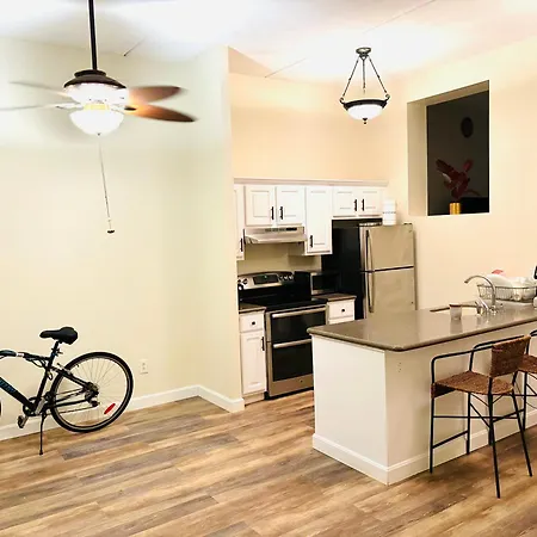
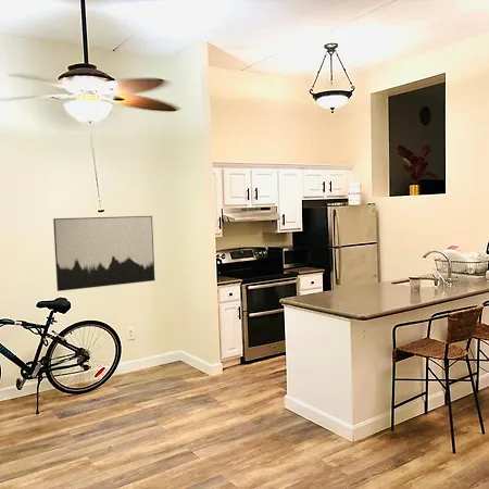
+ wall art [52,215,156,292]
